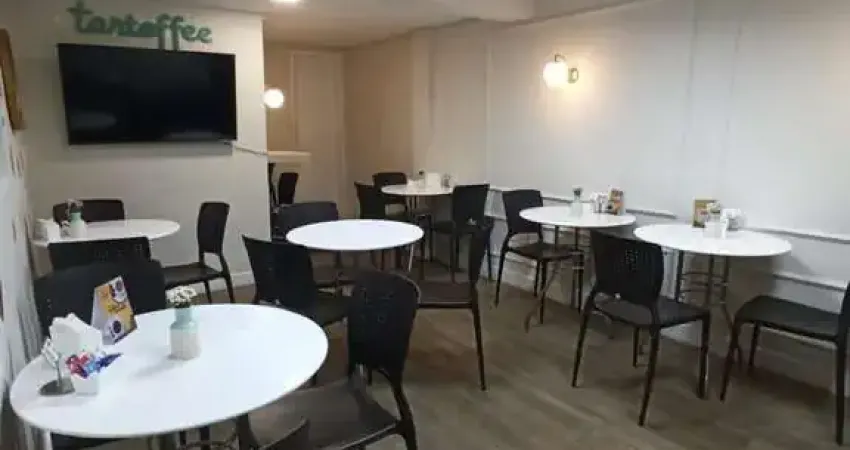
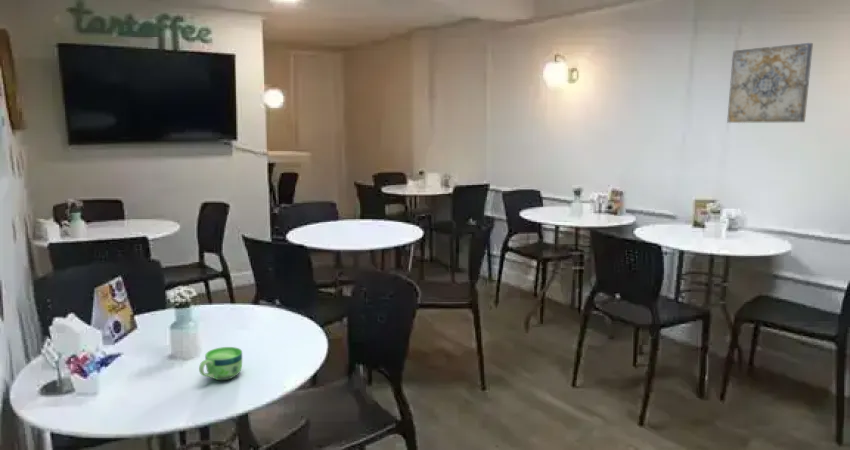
+ wall art [726,42,814,124]
+ cup [198,346,243,381]
